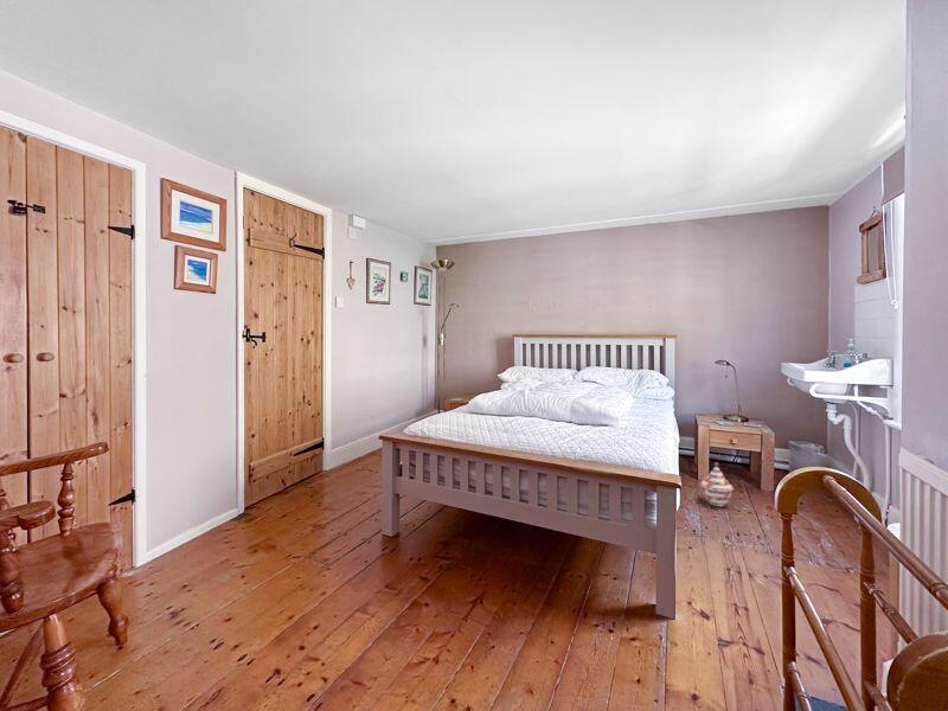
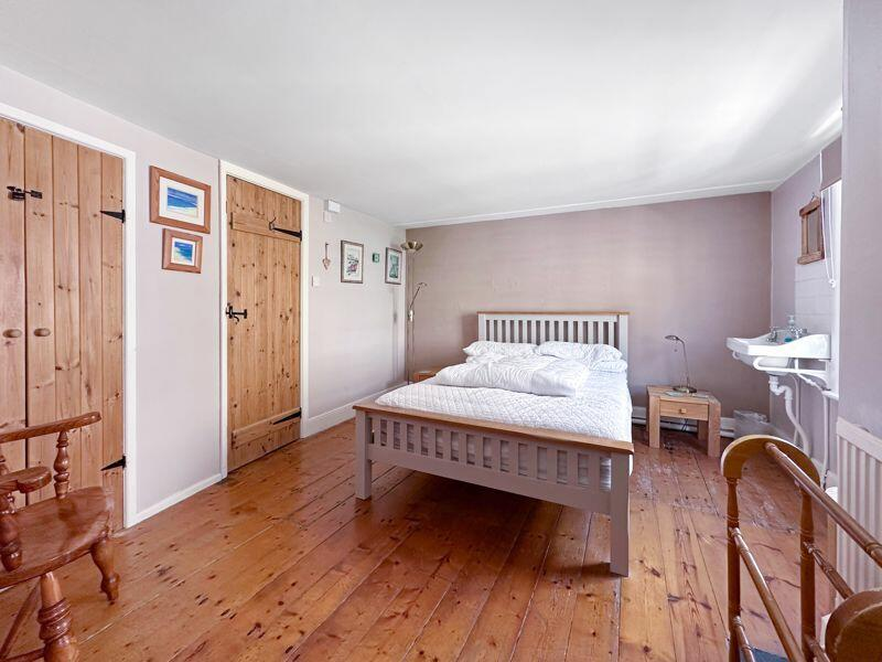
- woven basket [699,461,735,507]
